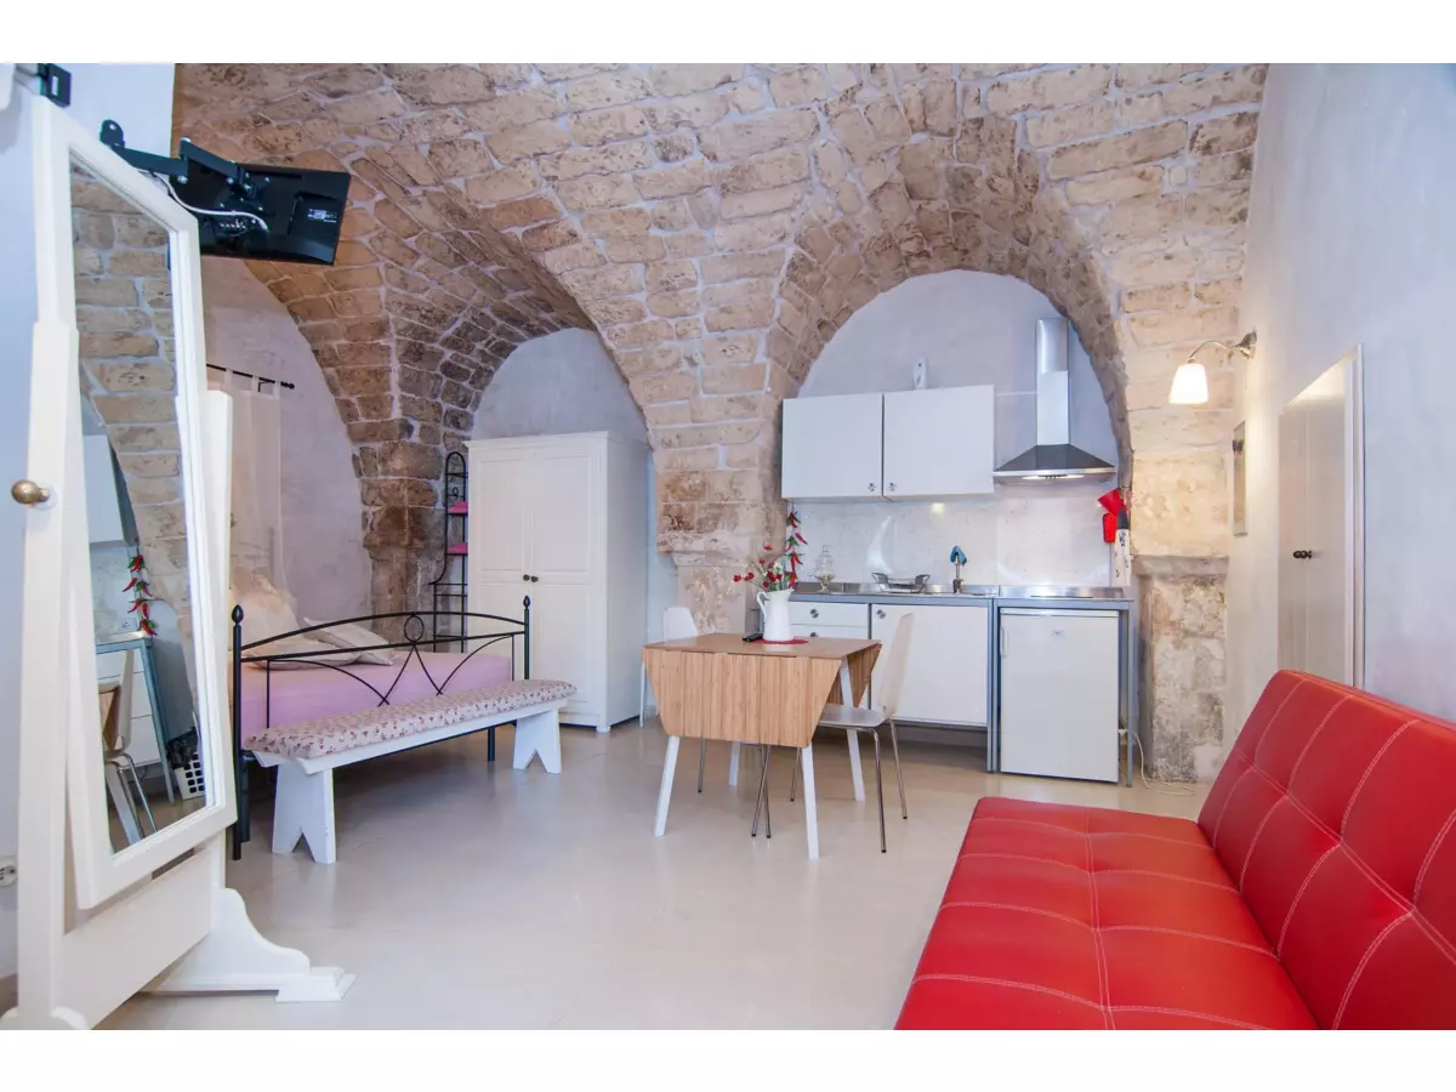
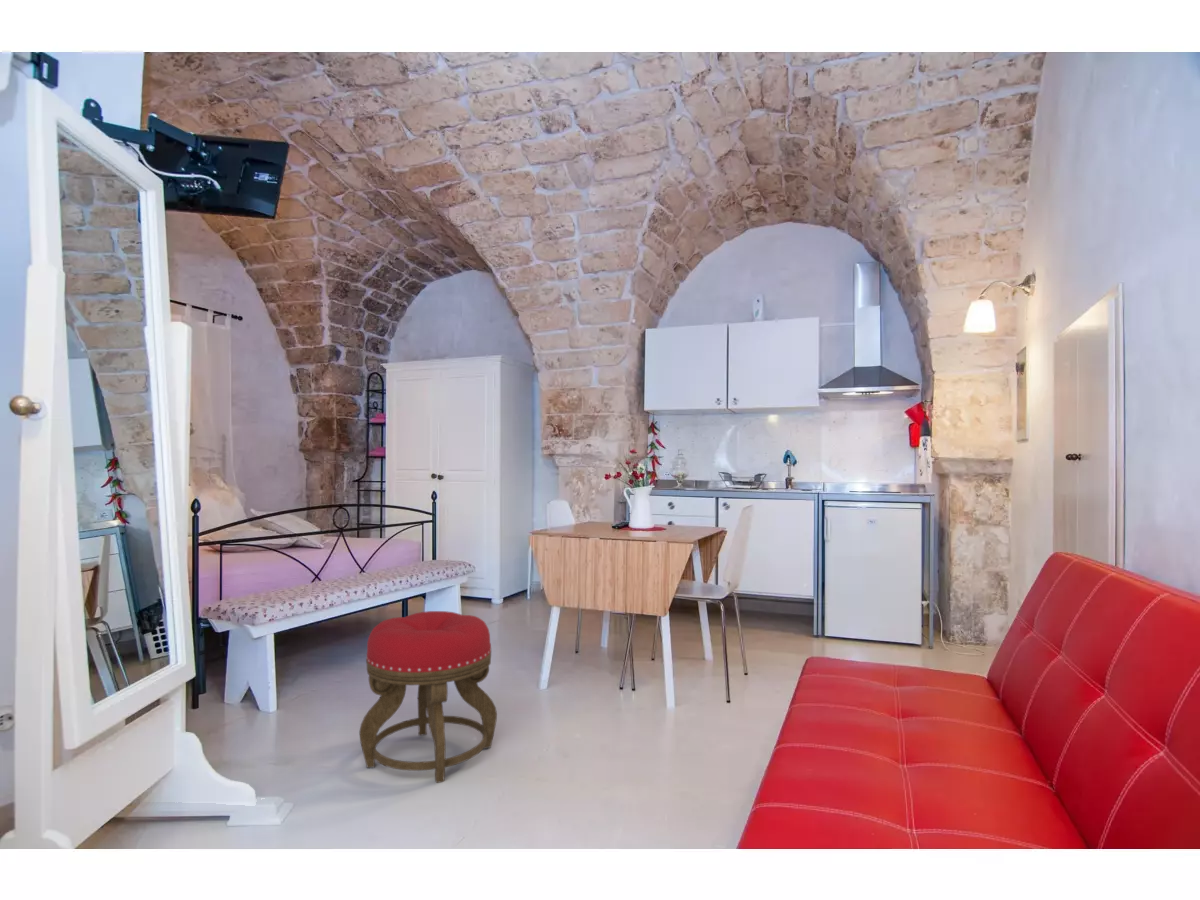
+ stool [358,610,498,784]
